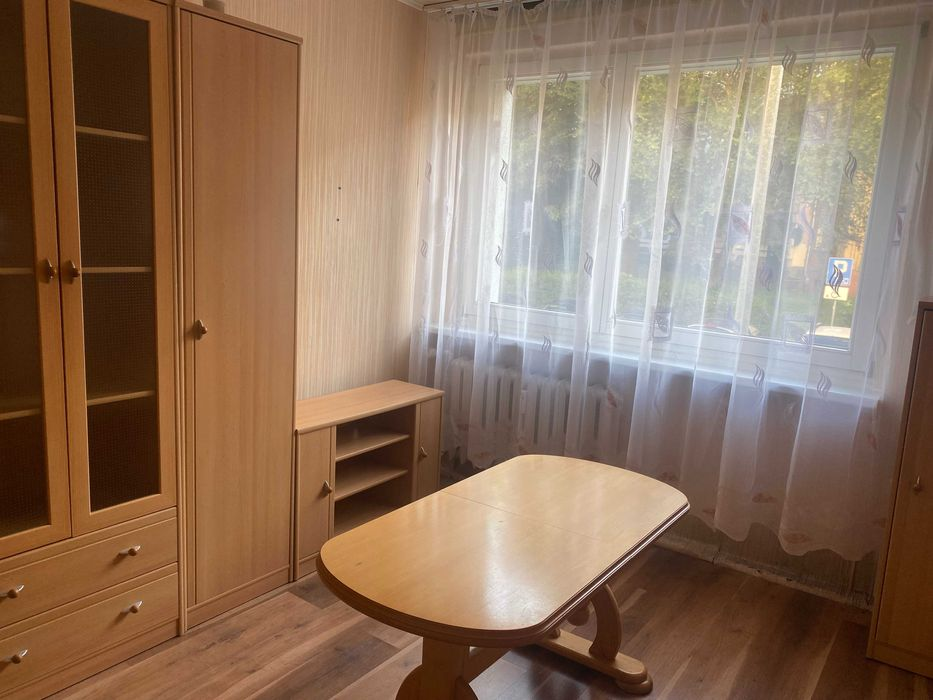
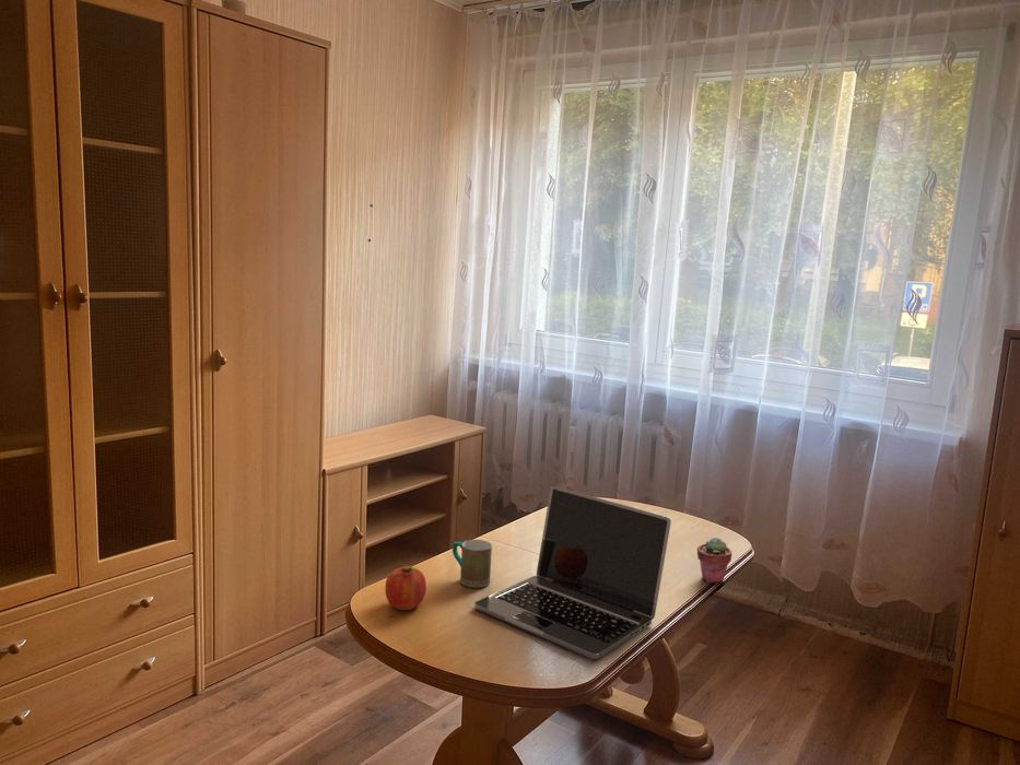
+ fruit [384,565,427,611]
+ mug [452,539,493,589]
+ potted succulent [696,537,732,585]
+ laptop [473,485,672,660]
